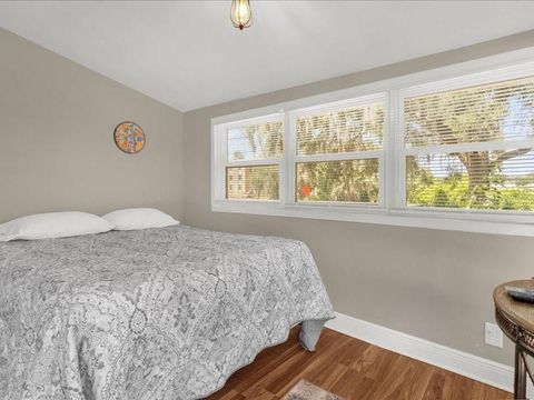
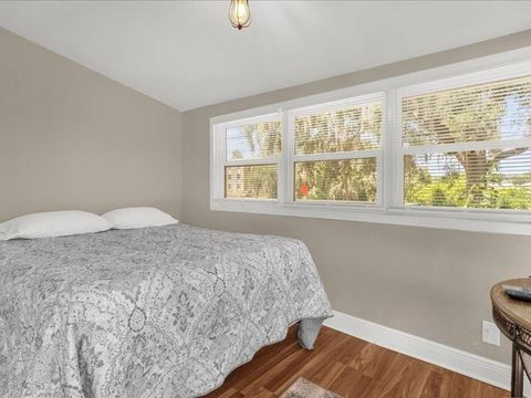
- manhole cover [112,120,147,154]
